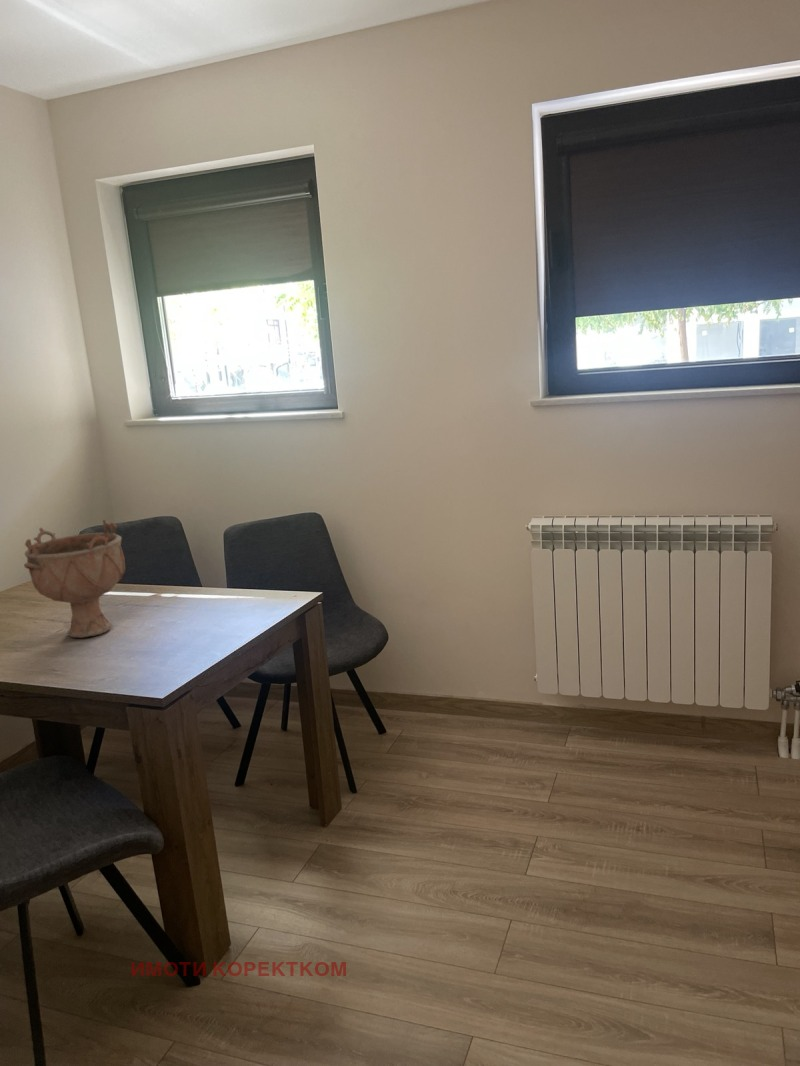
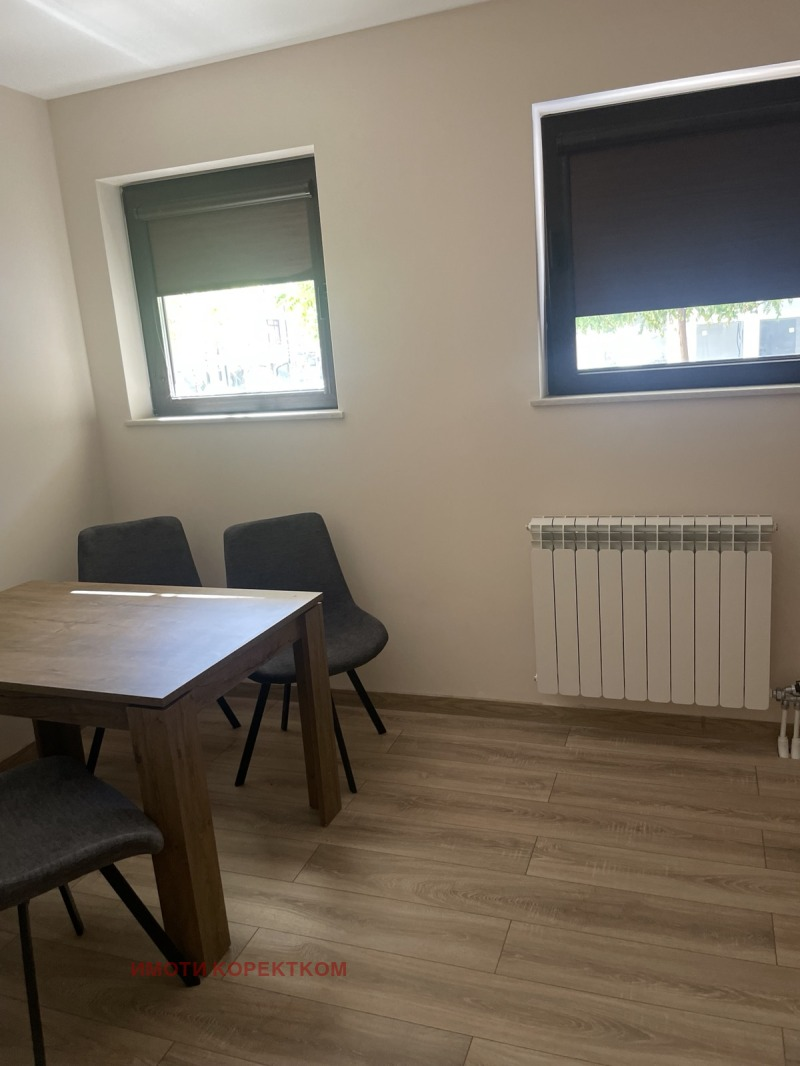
- decorative bowl [23,519,126,639]
